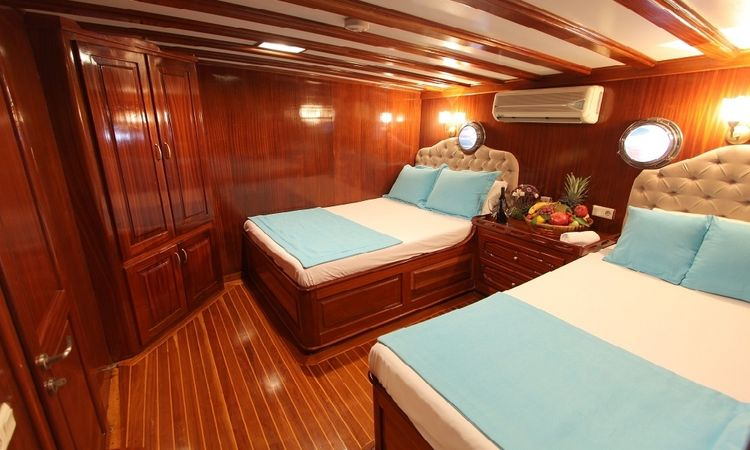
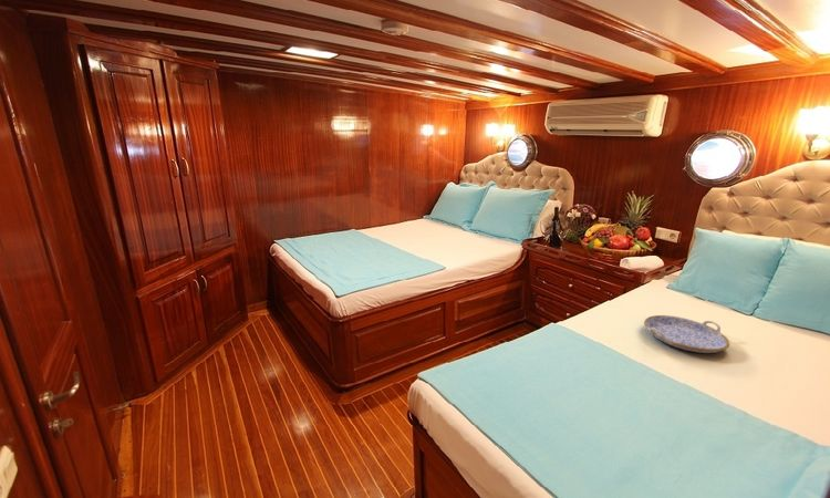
+ serving tray [643,314,730,354]
